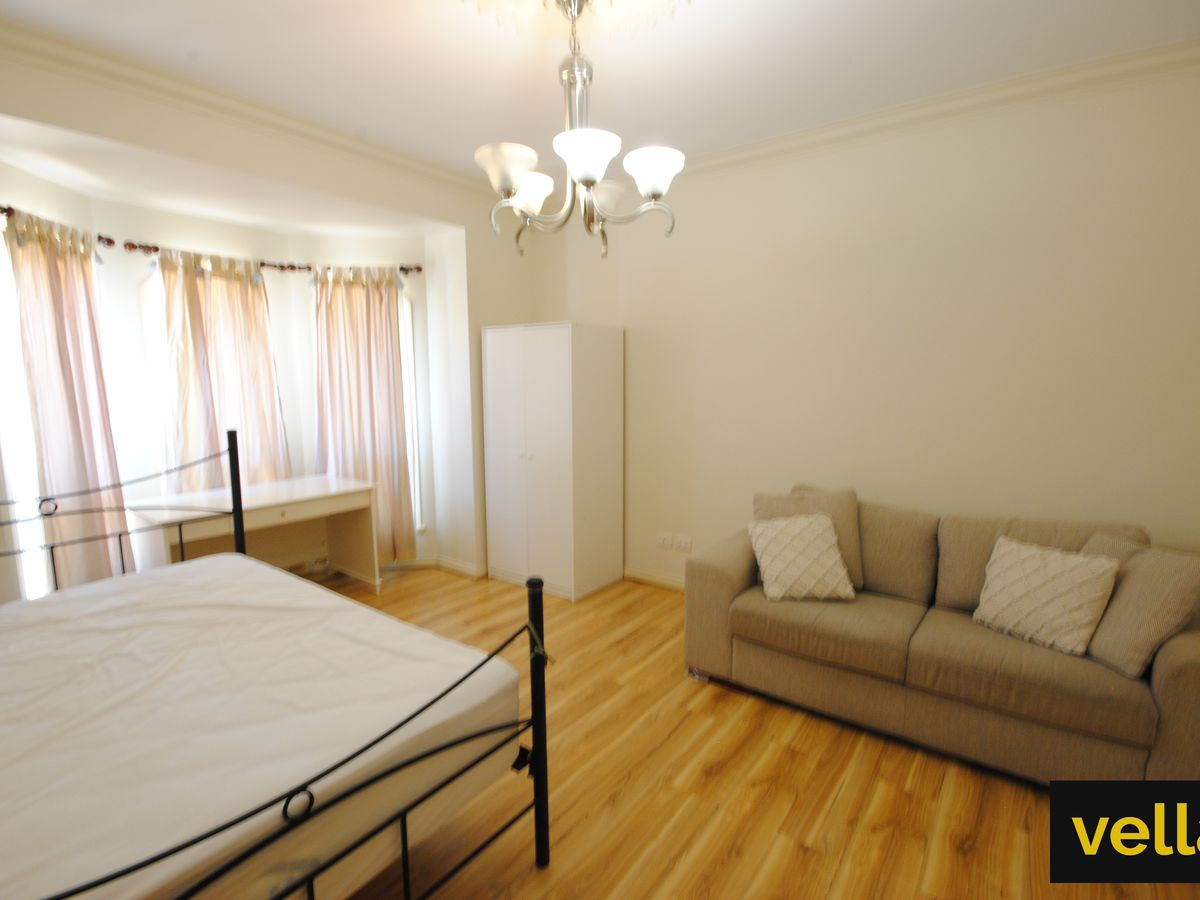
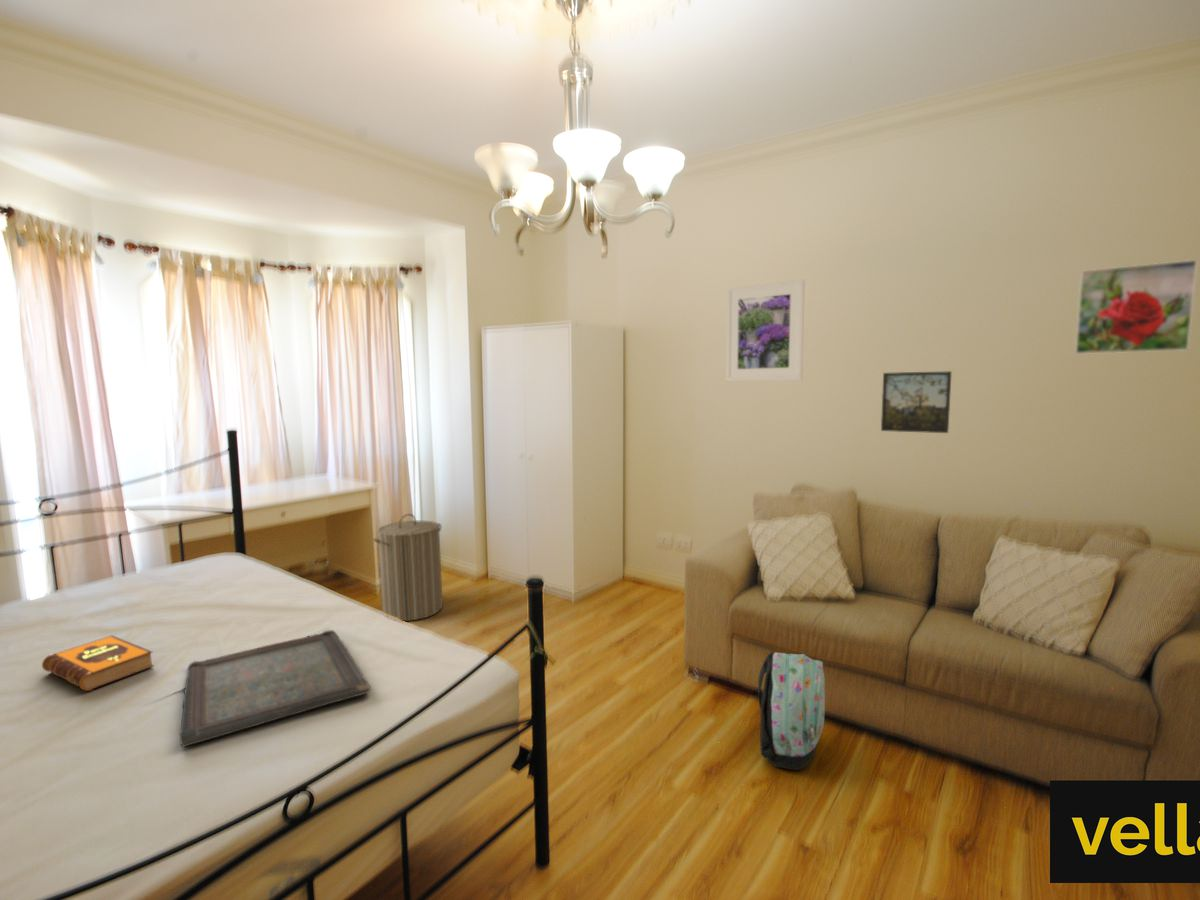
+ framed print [725,279,806,382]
+ serving tray [179,629,372,748]
+ hardback book [41,635,155,692]
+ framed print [880,370,953,434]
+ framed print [1074,259,1198,355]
+ backpack [757,650,826,771]
+ laundry hamper [372,513,444,622]
